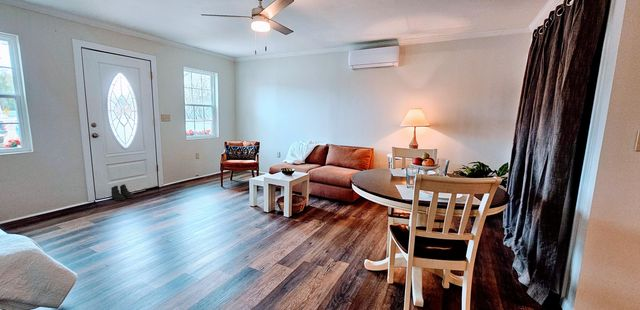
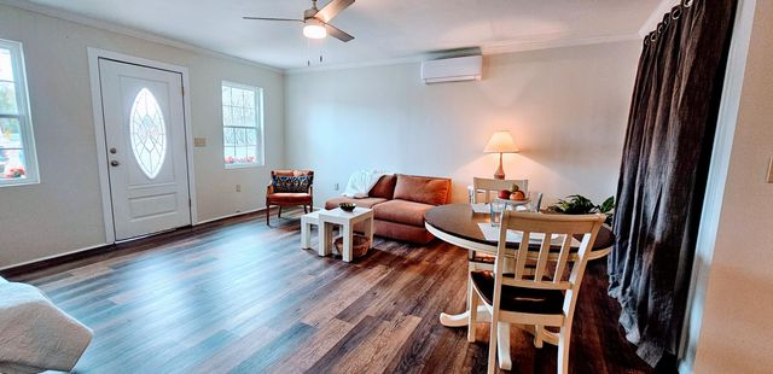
- boots [110,183,134,202]
